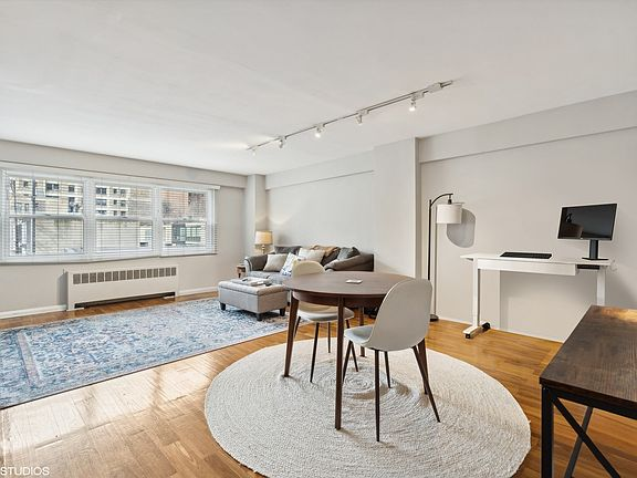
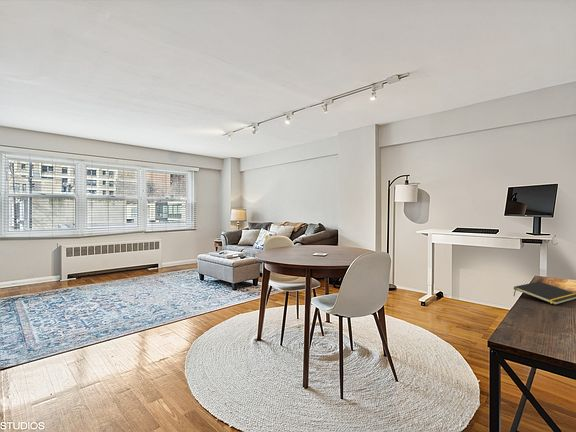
+ notepad [513,281,576,306]
